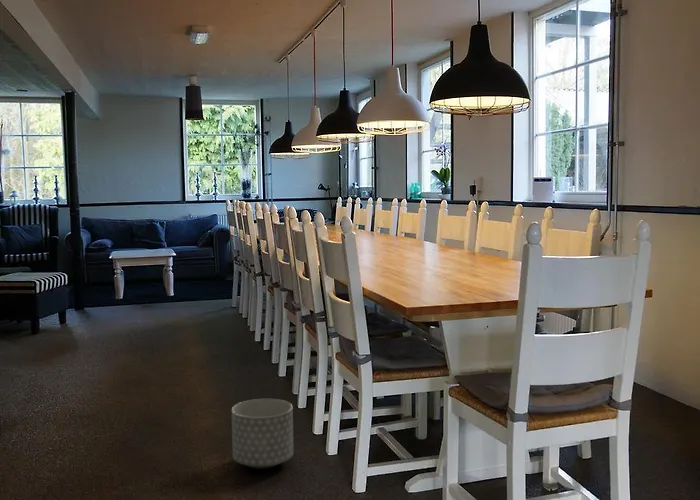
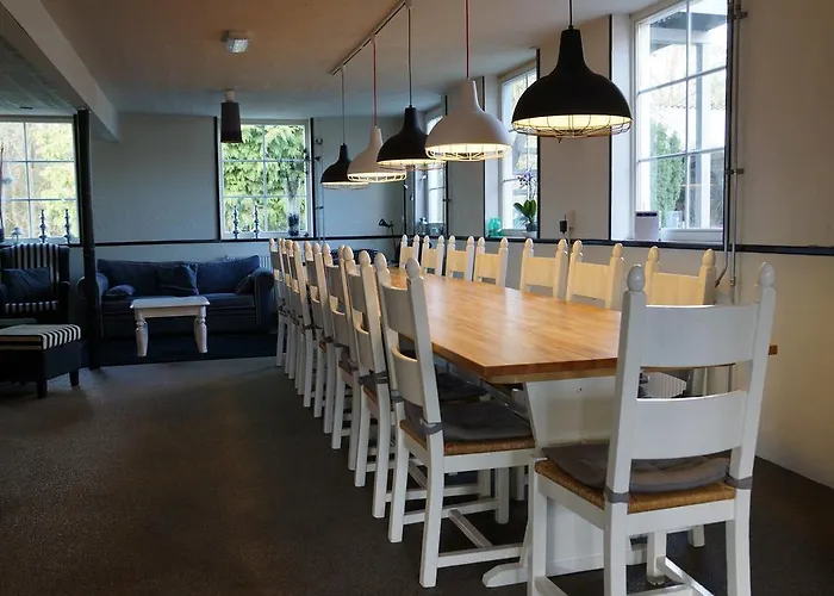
- planter [231,398,294,470]
